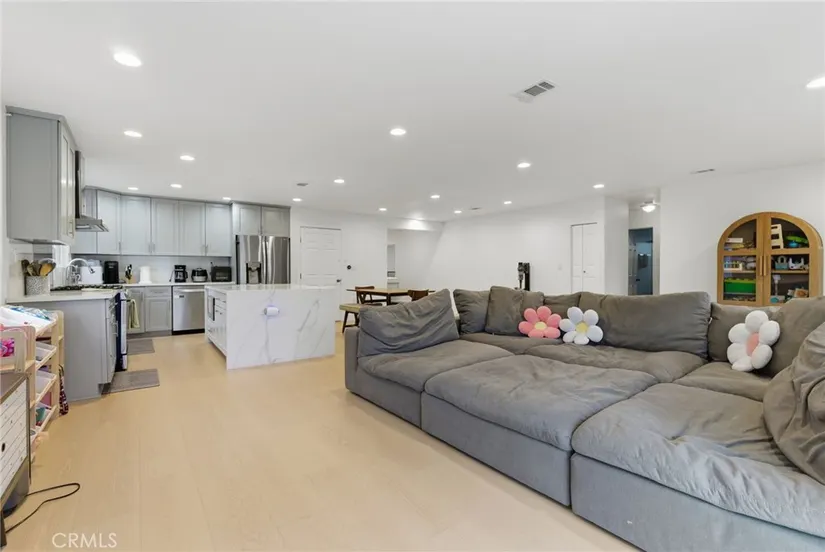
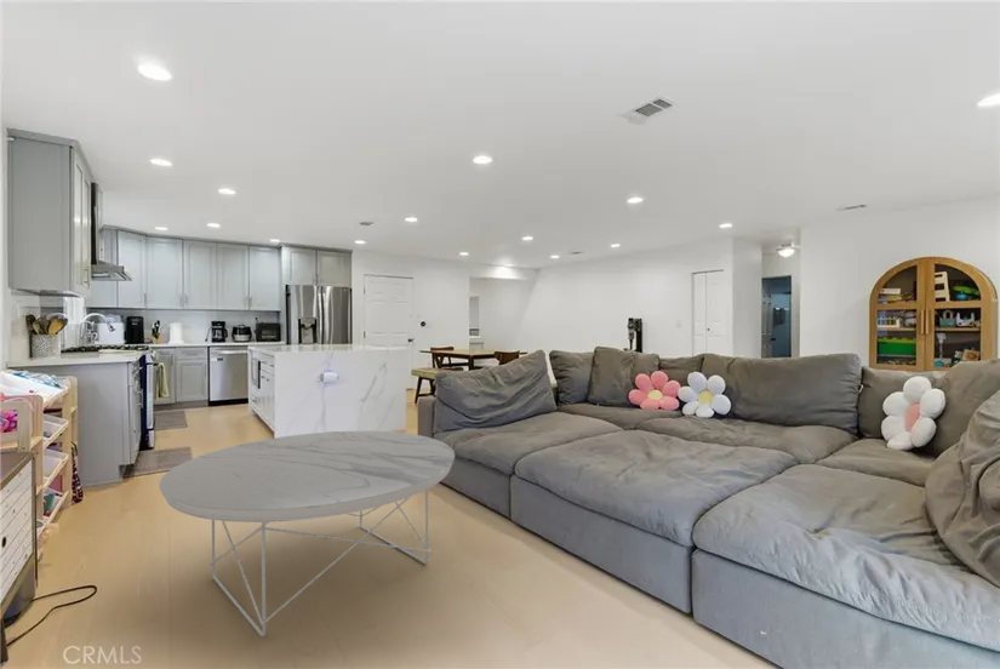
+ coffee table [158,430,456,637]
